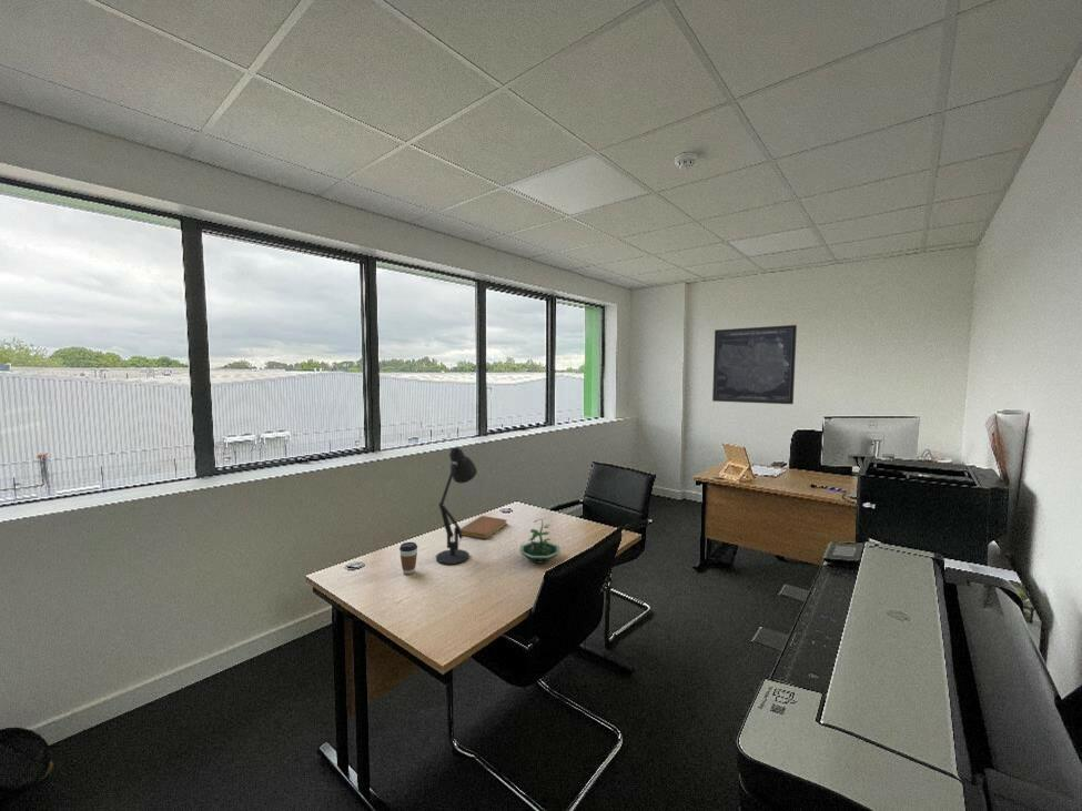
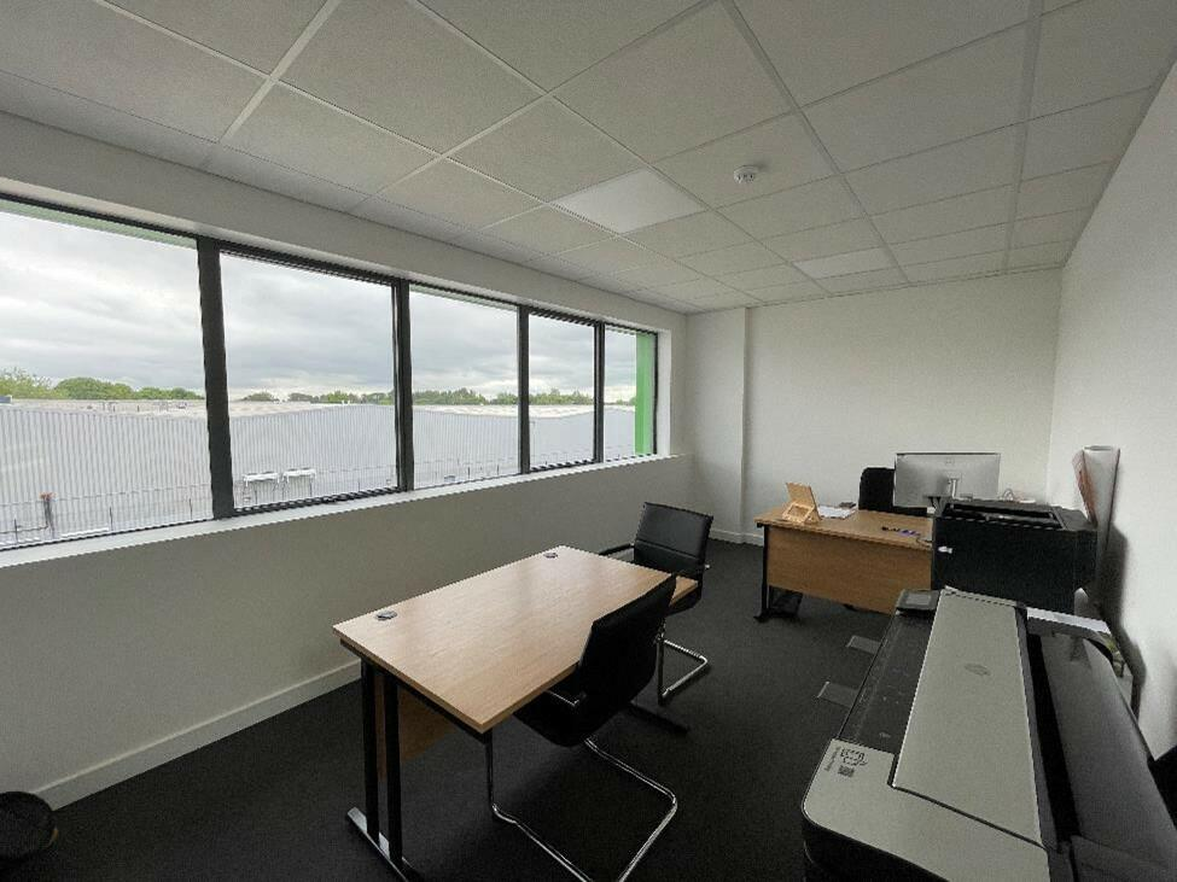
- desk lamp [435,446,478,566]
- coffee cup [398,541,418,575]
- notebook [461,515,508,540]
- wall art [711,324,798,405]
- terrarium [518,517,562,565]
